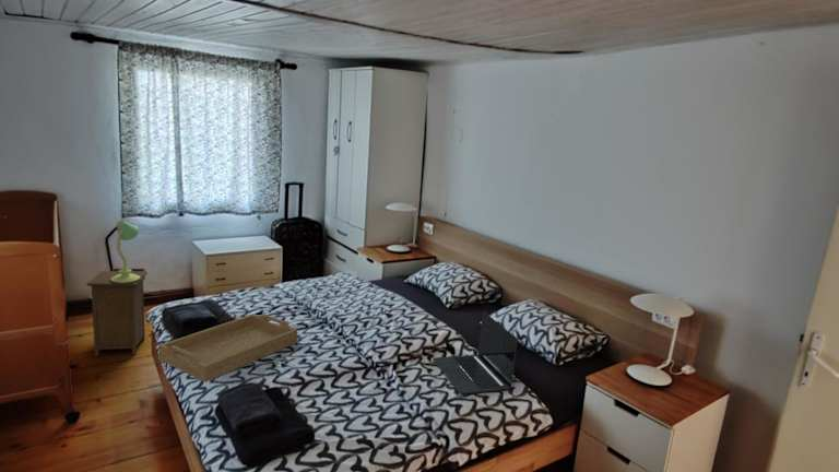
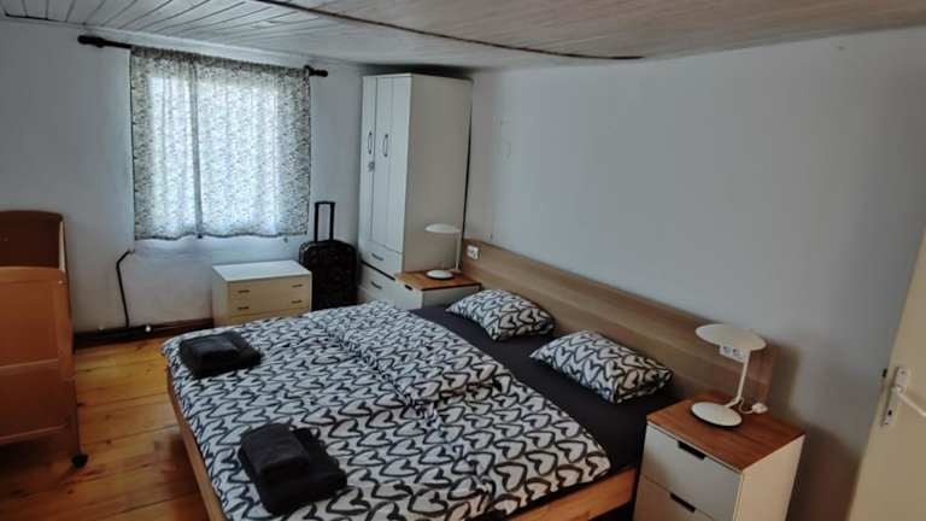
- table lamp [110,220,140,283]
- laptop [433,310,518,396]
- serving tray [157,312,298,382]
- nightstand [85,268,149,357]
